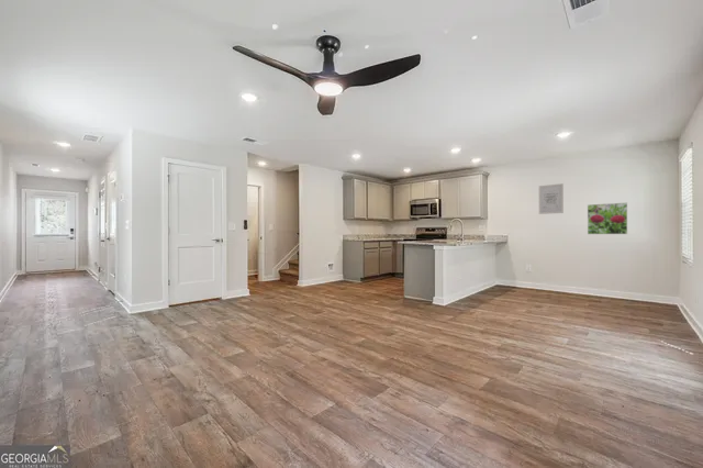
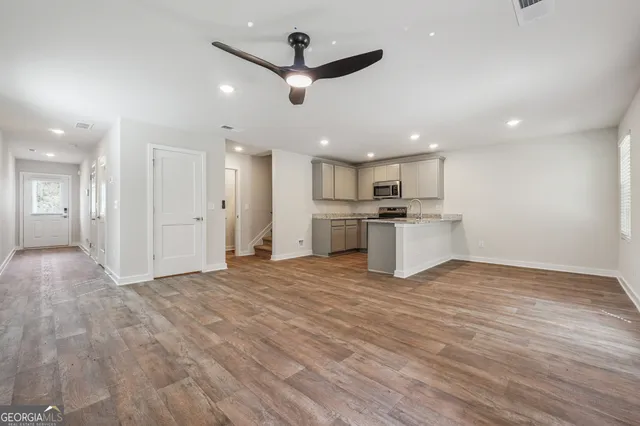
- wall art [538,182,565,215]
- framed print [587,202,628,235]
